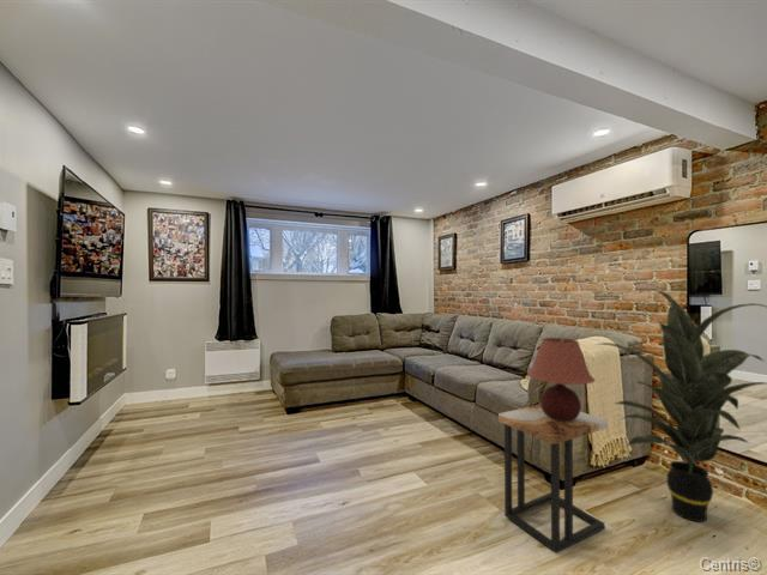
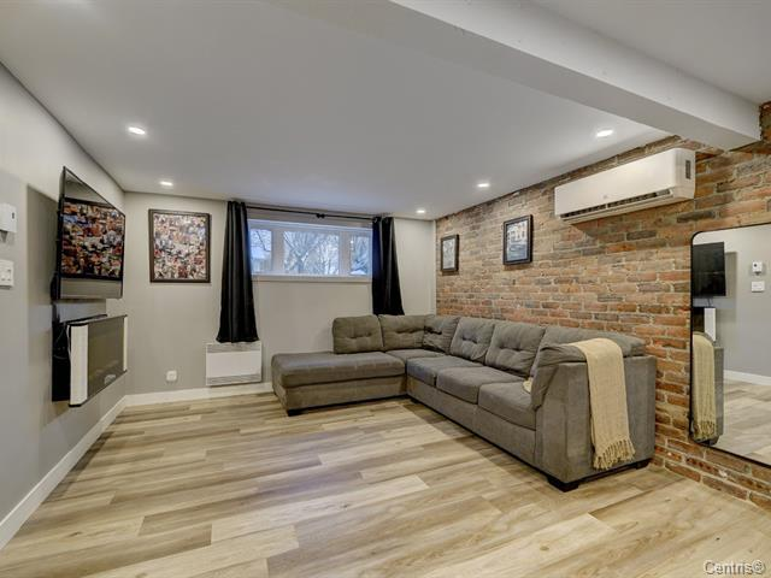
- table lamp [526,337,597,422]
- indoor plant [594,289,767,523]
- side table [497,404,609,555]
